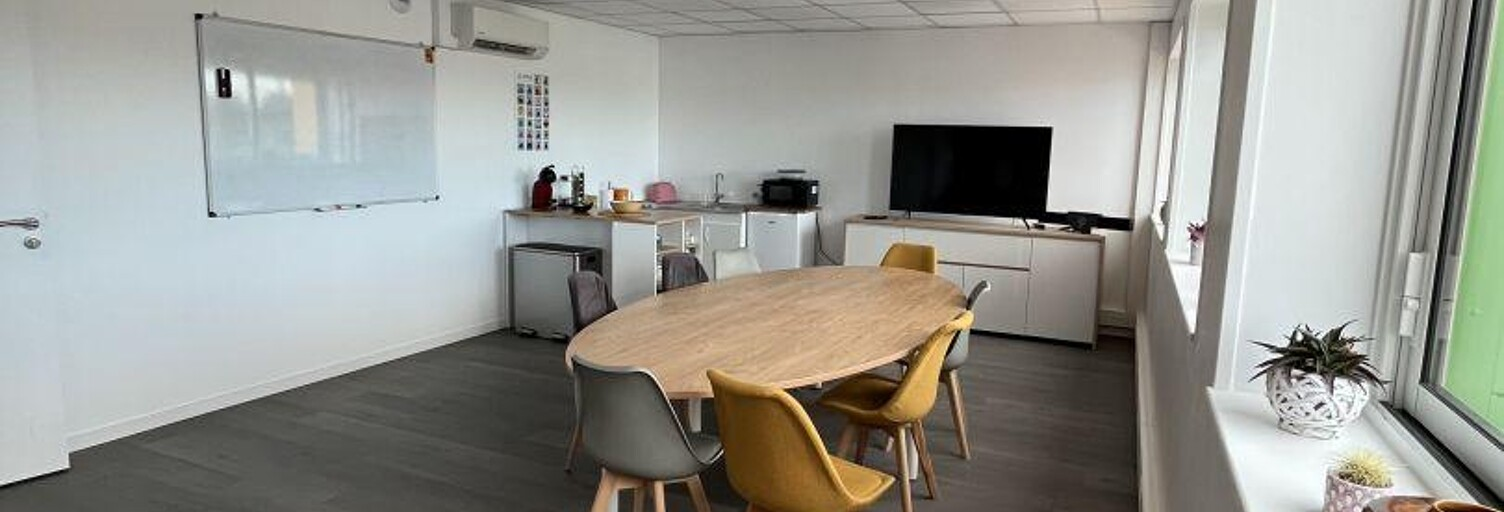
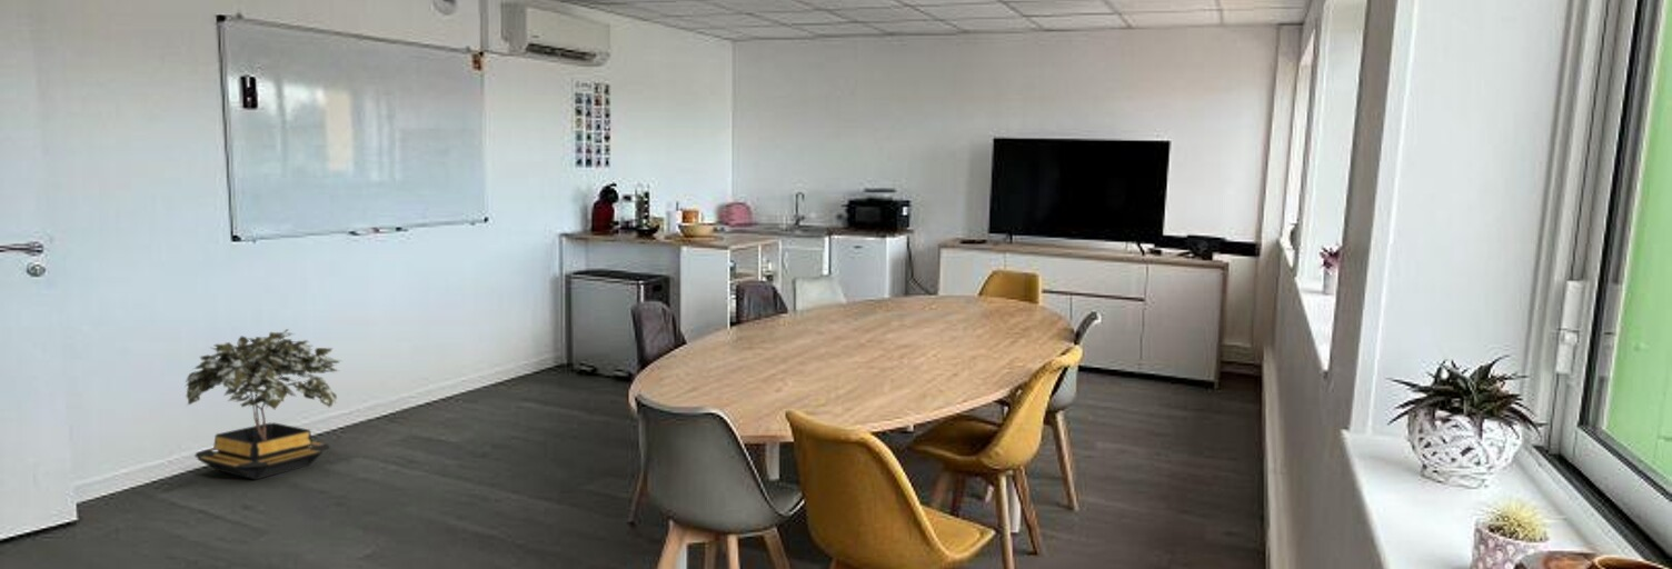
+ potted plant [183,328,344,481]
